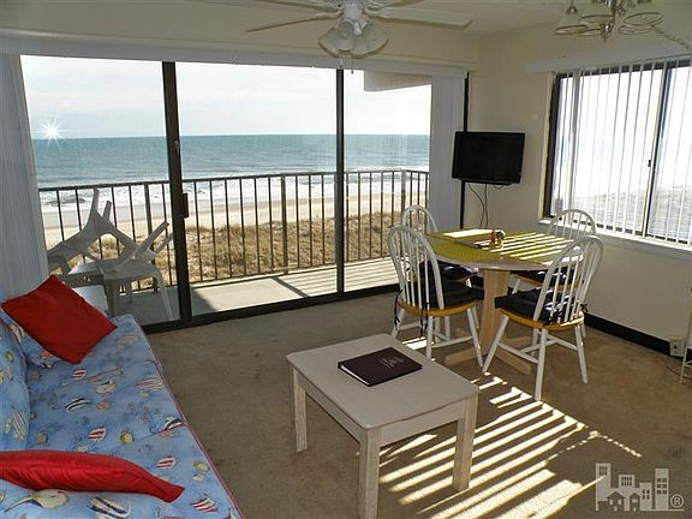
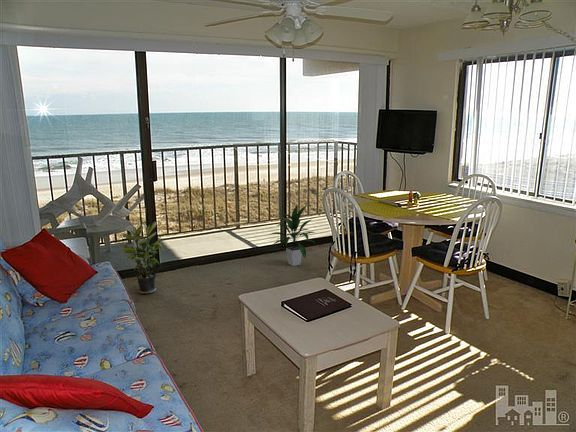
+ potted plant [121,220,164,295]
+ indoor plant [268,204,317,267]
